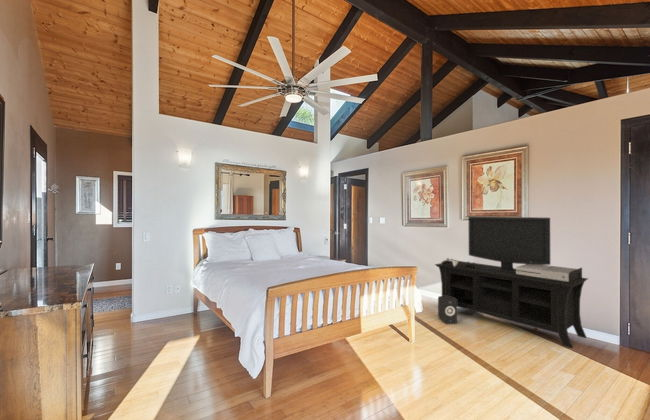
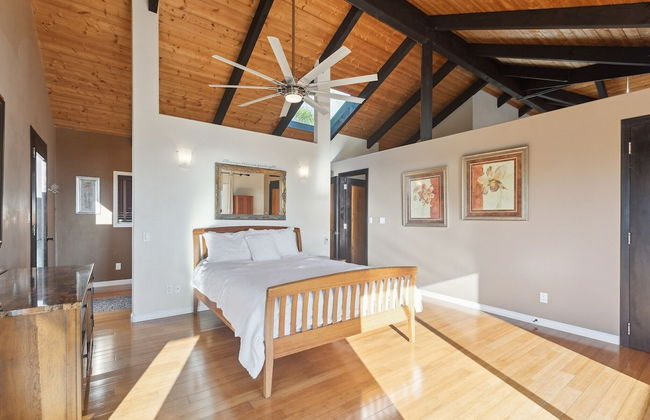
- media console [433,216,589,349]
- speaker [437,295,458,325]
